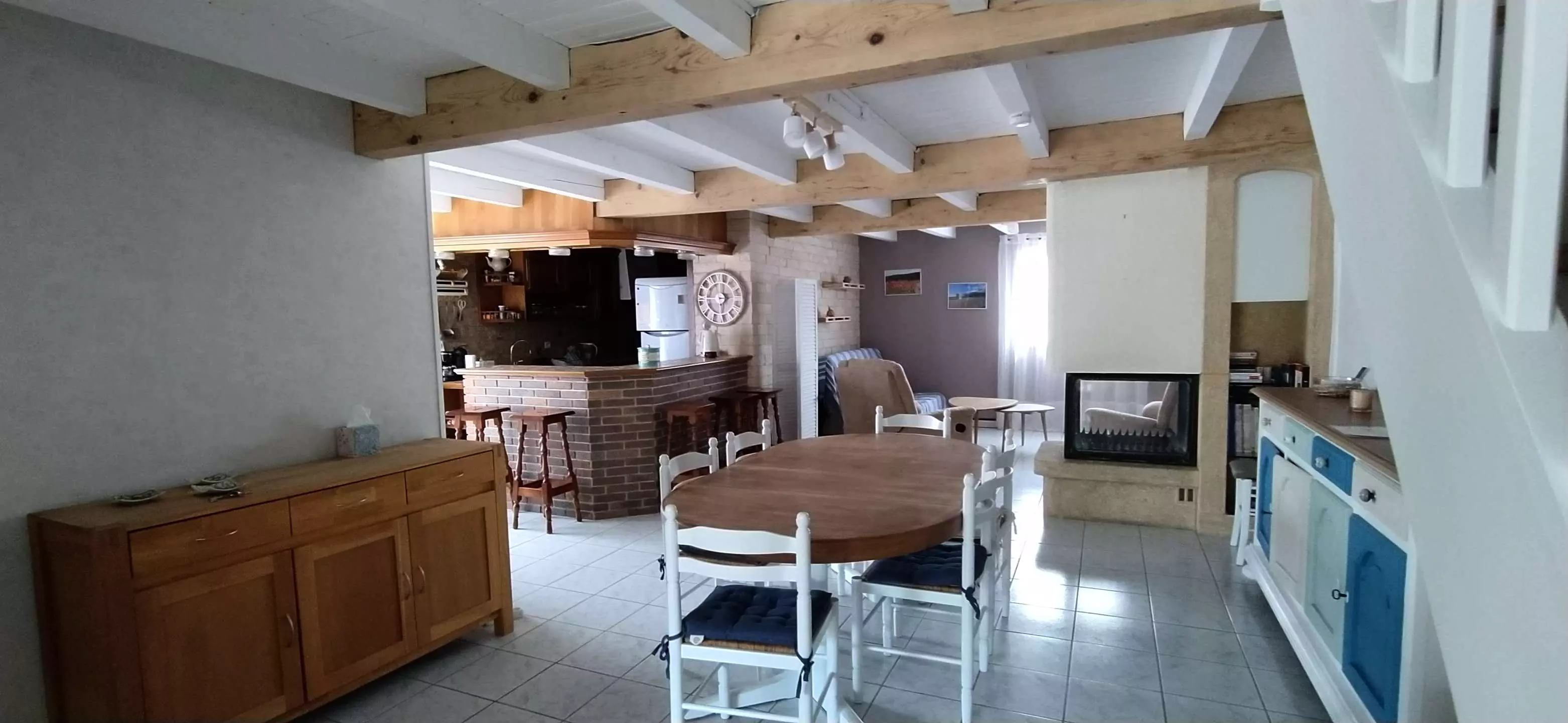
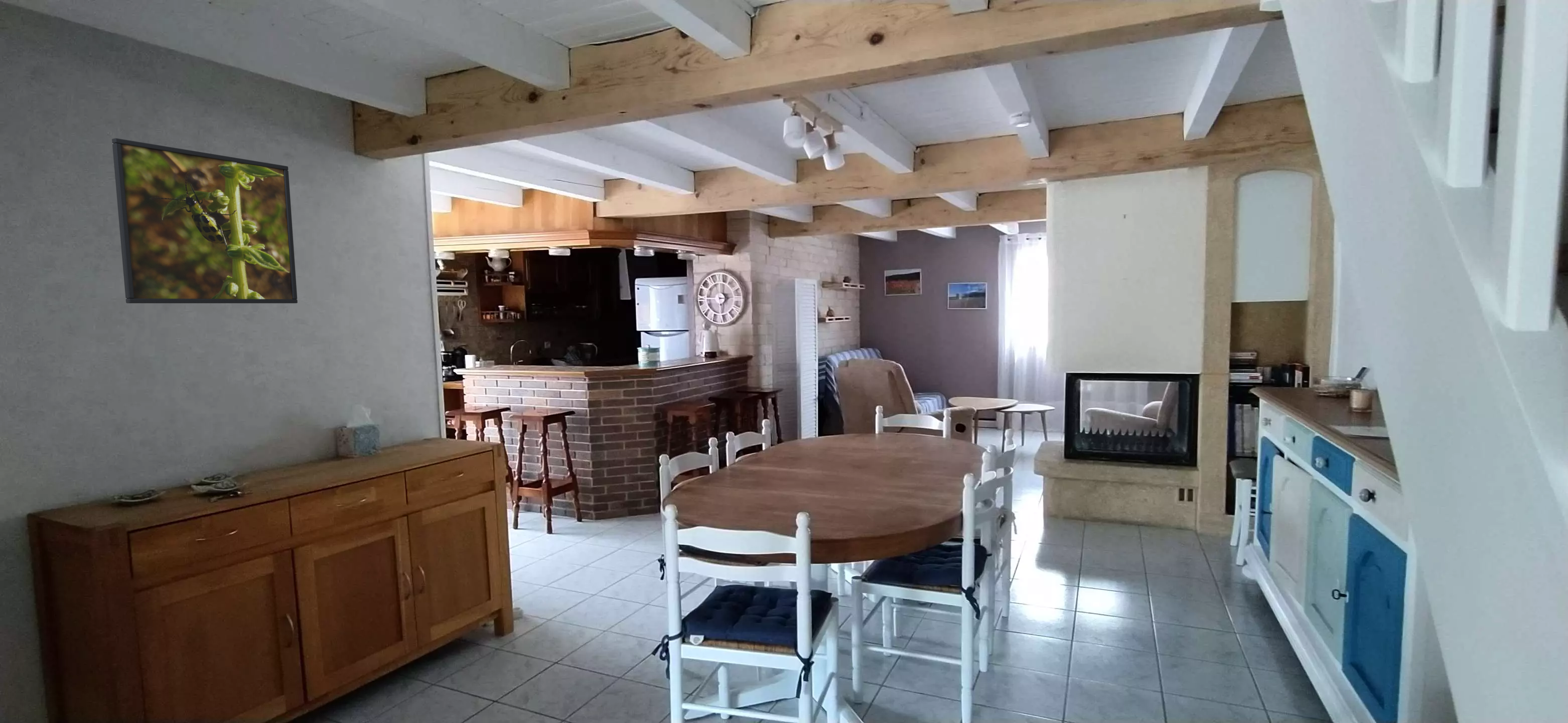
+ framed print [111,138,298,304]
